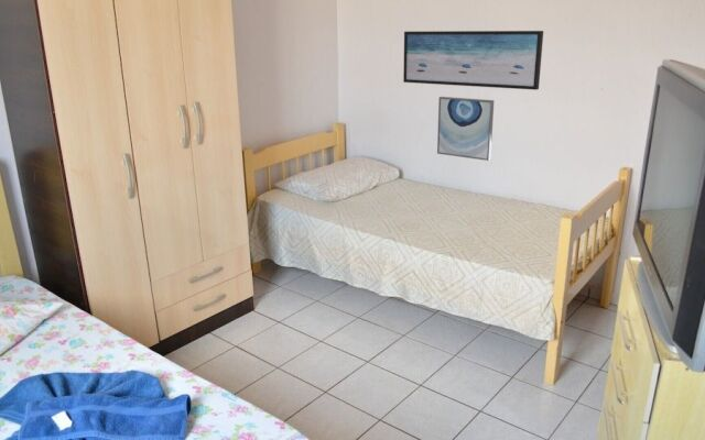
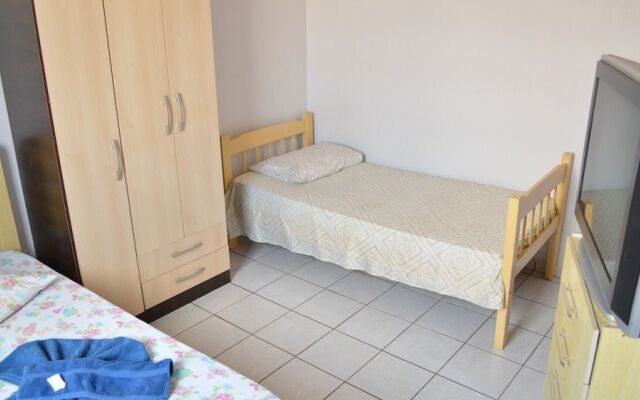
- wall art [436,96,496,162]
- wall art [402,30,544,91]
